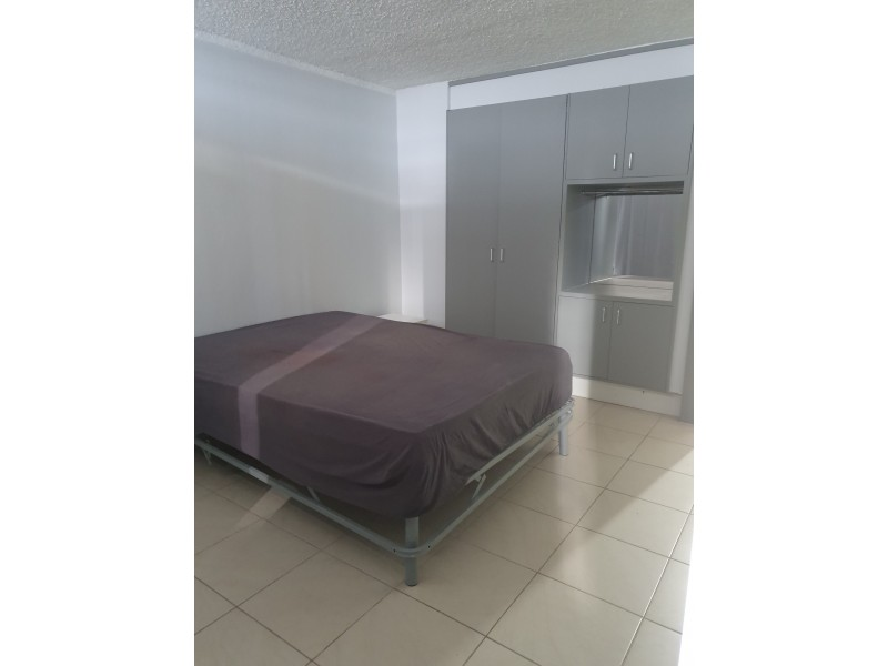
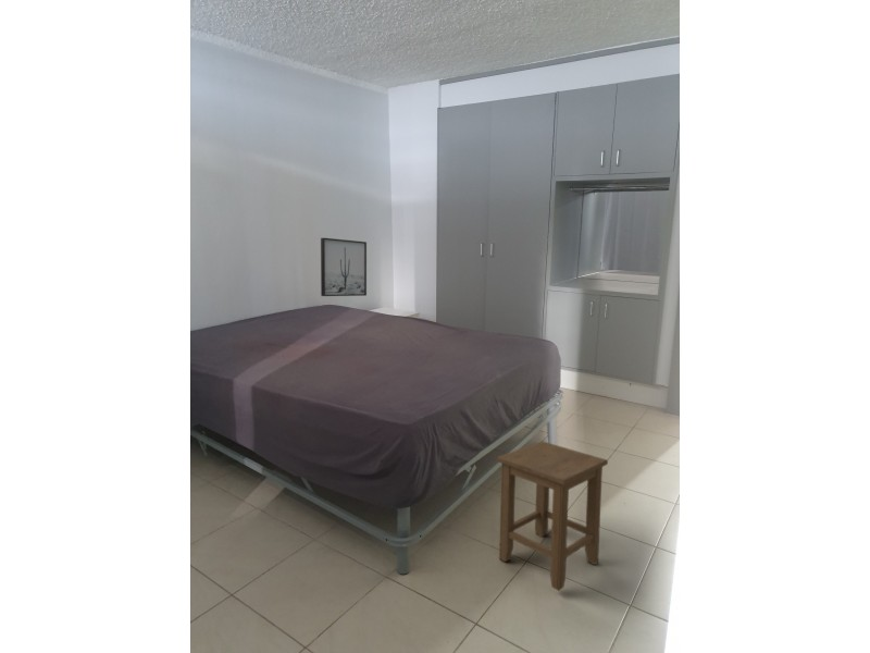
+ wall art [320,237,368,297]
+ stool [496,441,609,592]
